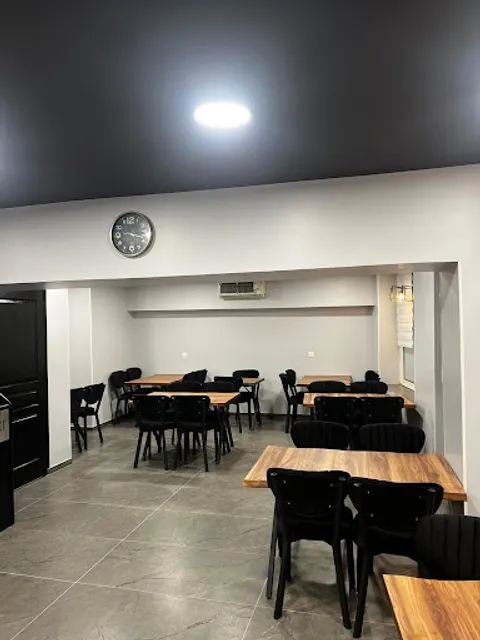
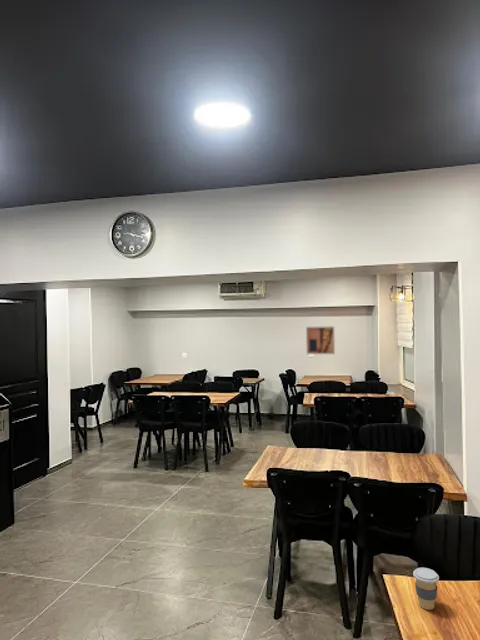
+ coffee cup [412,567,440,611]
+ wall art [305,325,336,355]
